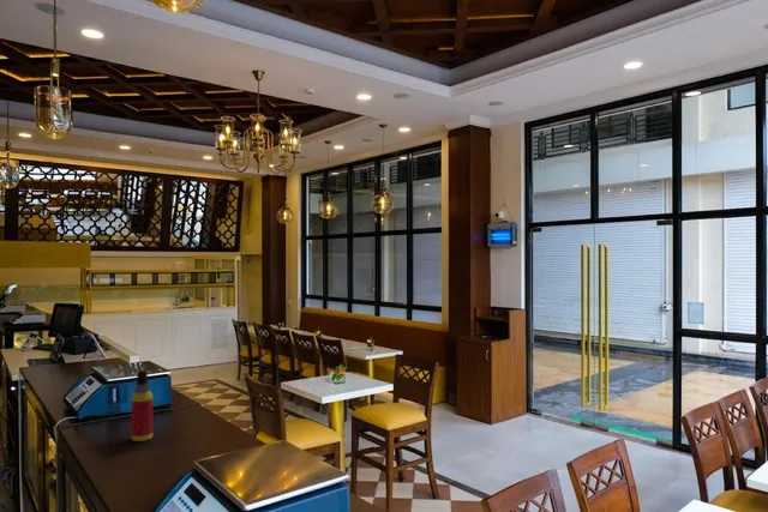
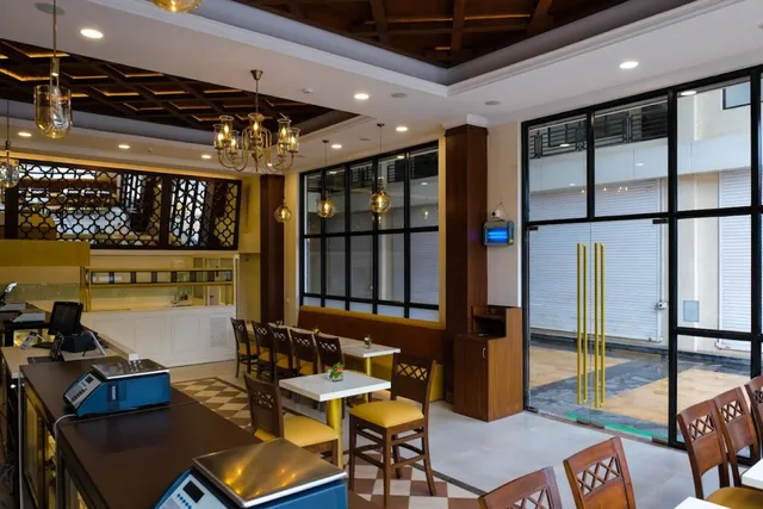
- spray bottle [131,369,154,442]
